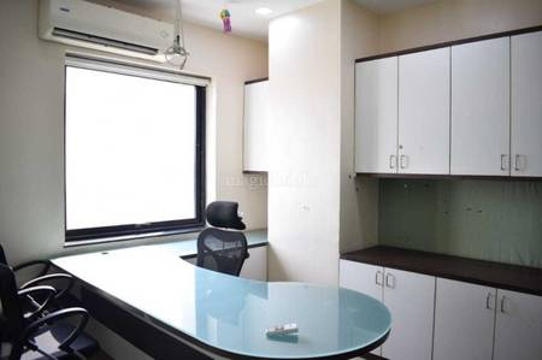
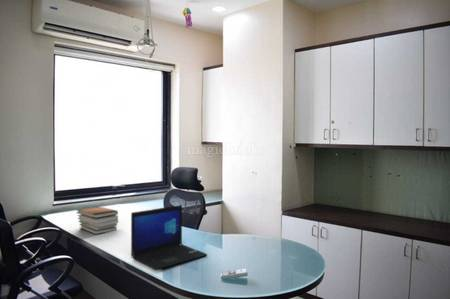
+ book stack [75,205,119,235]
+ laptop [130,204,208,271]
